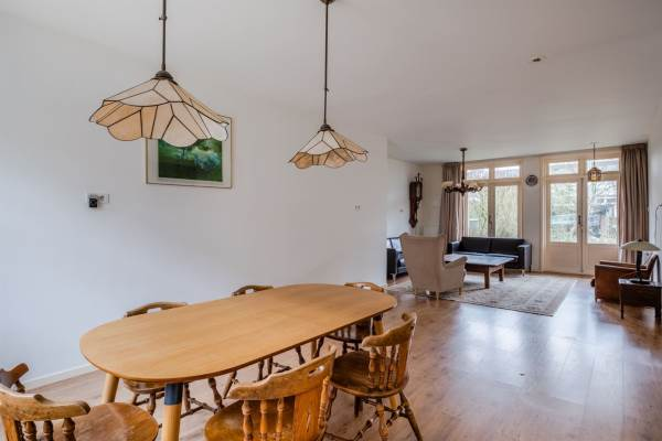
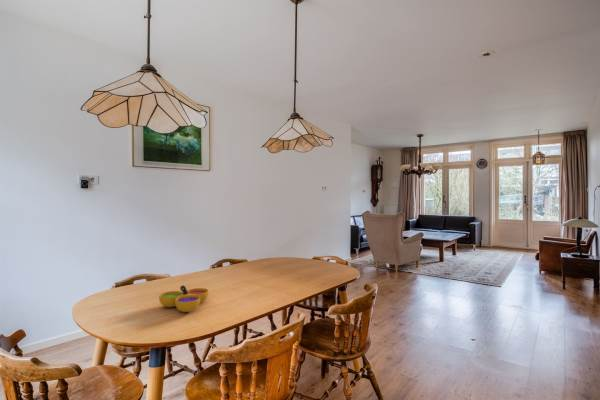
+ decorative bowl [158,284,210,313]
